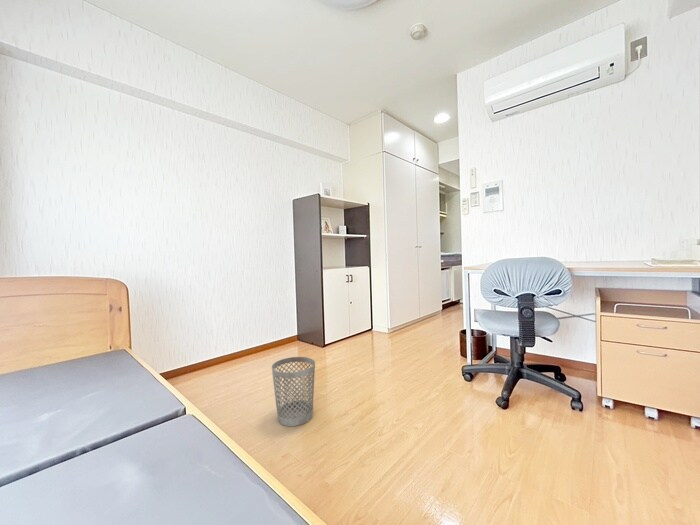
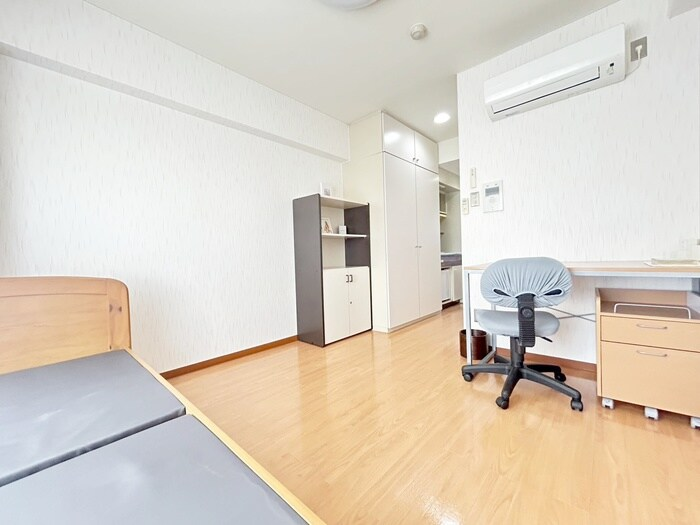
- wastebasket [271,356,316,427]
